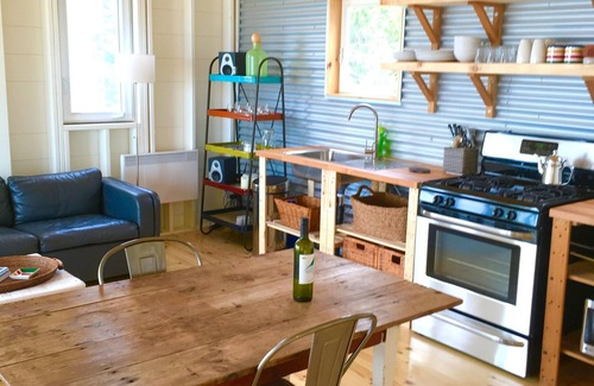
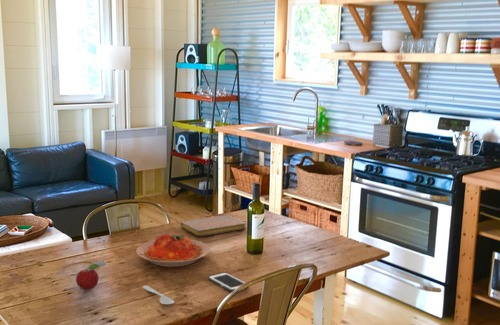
+ cell phone [207,272,249,293]
+ notebook [180,214,247,237]
+ plate [135,233,211,267]
+ fruit [75,259,106,291]
+ spoon [142,285,175,306]
